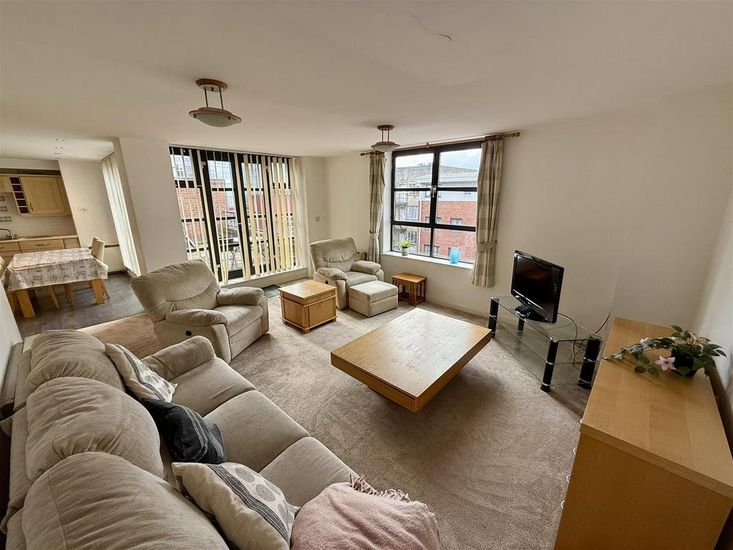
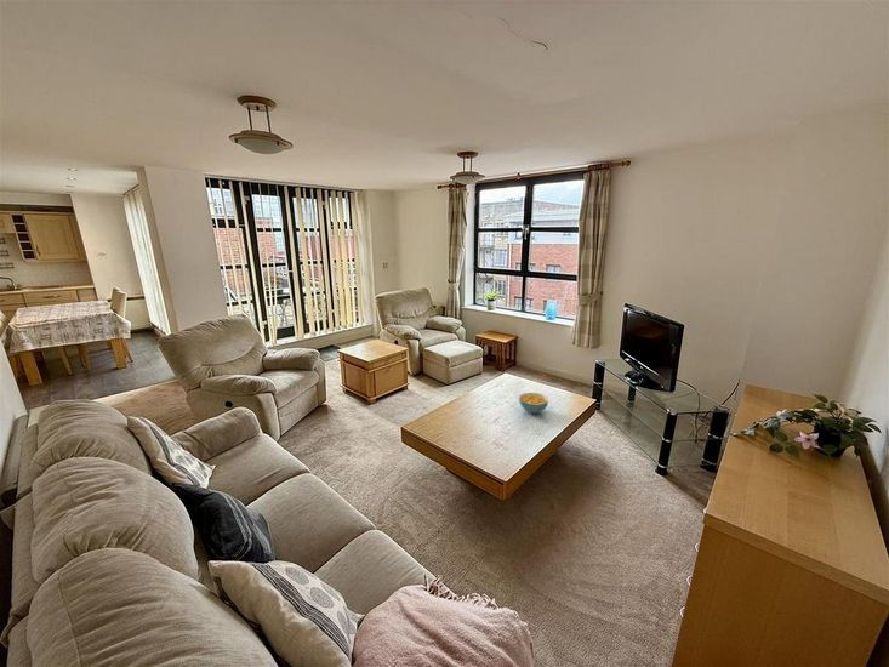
+ cereal bowl [518,392,549,415]
